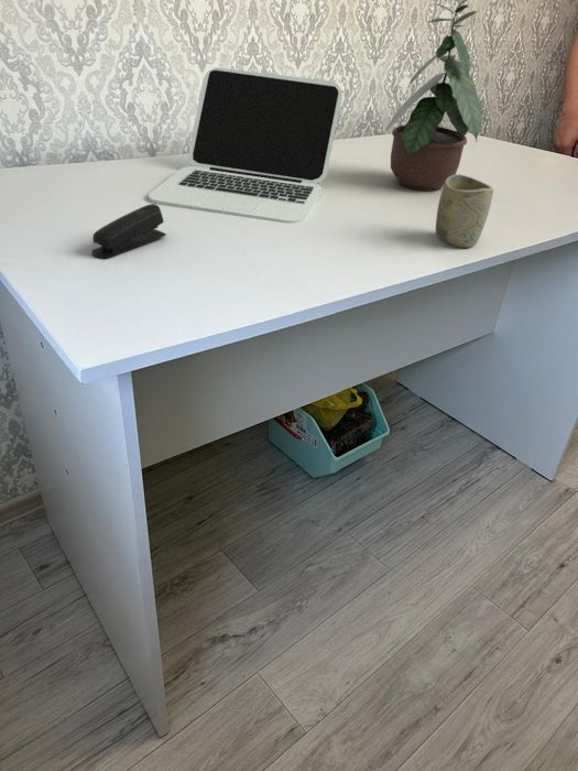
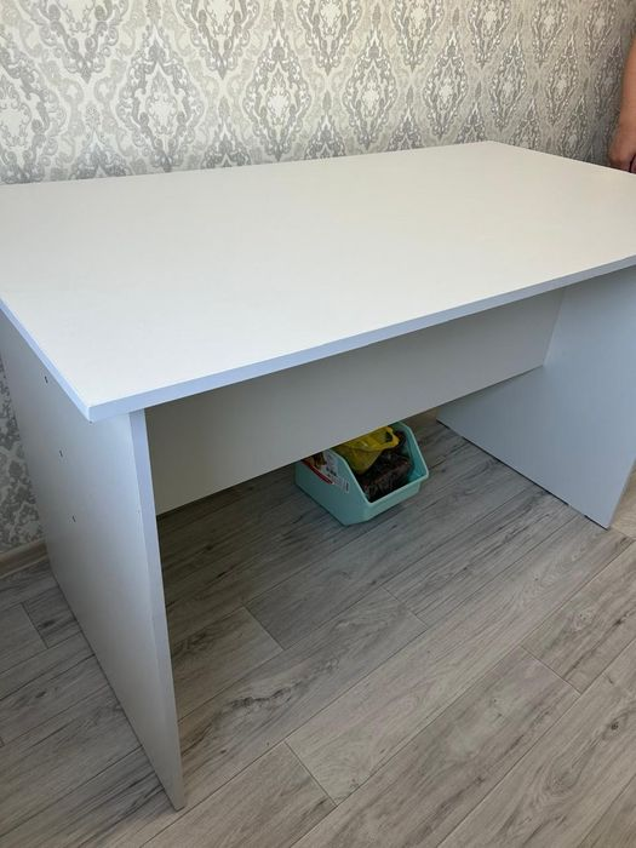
- stapler [90,203,167,259]
- cup [435,173,494,249]
- laptop [148,67,343,224]
- potted plant [383,0,483,192]
